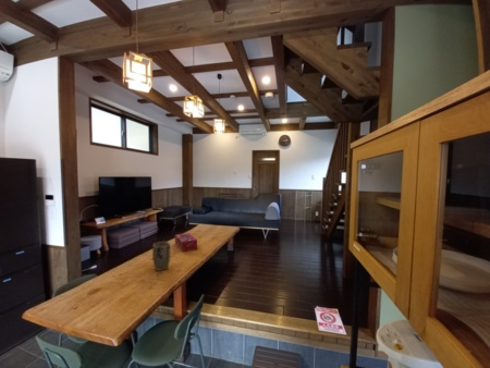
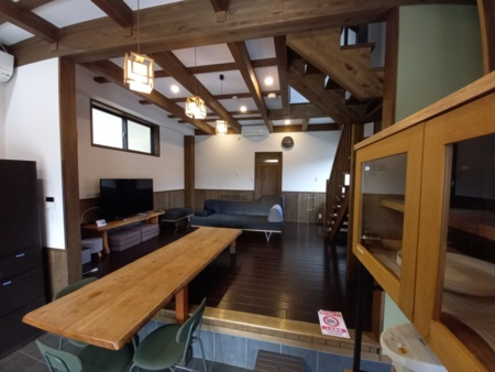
- plant pot [151,241,171,271]
- tissue box [174,232,198,253]
